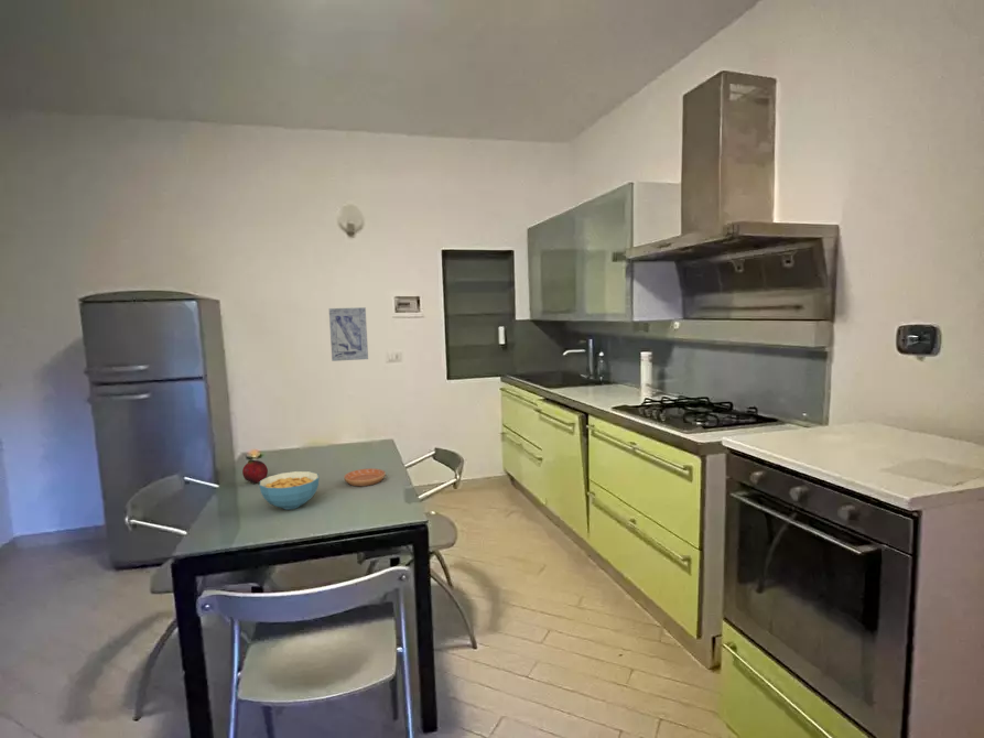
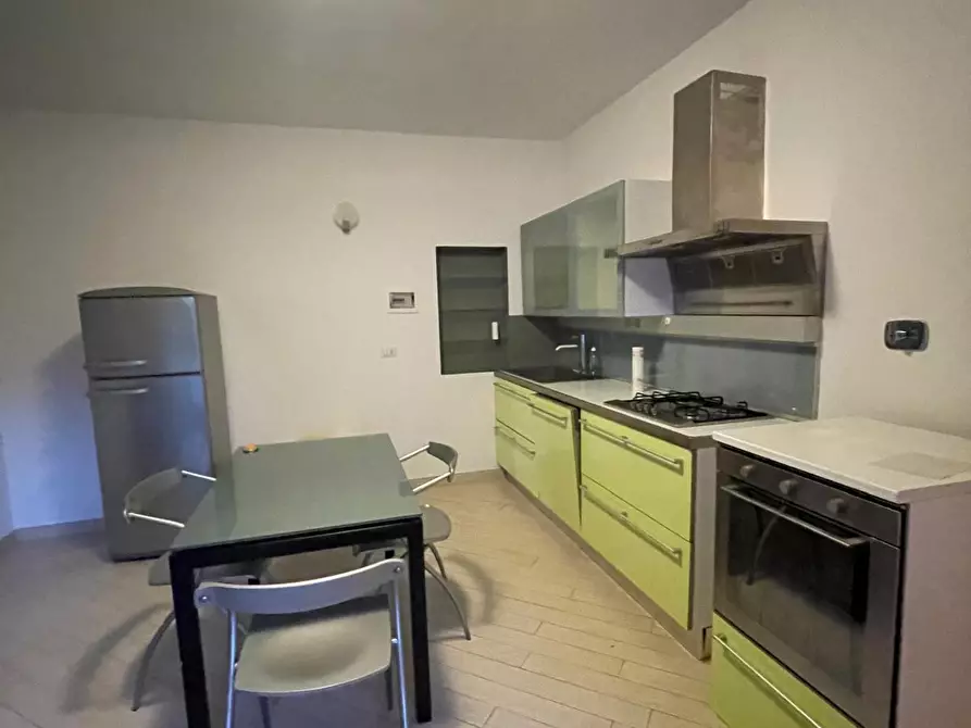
- wall art [328,306,369,362]
- cereal bowl [259,470,320,510]
- saucer [343,467,387,487]
- fruit [241,458,269,485]
